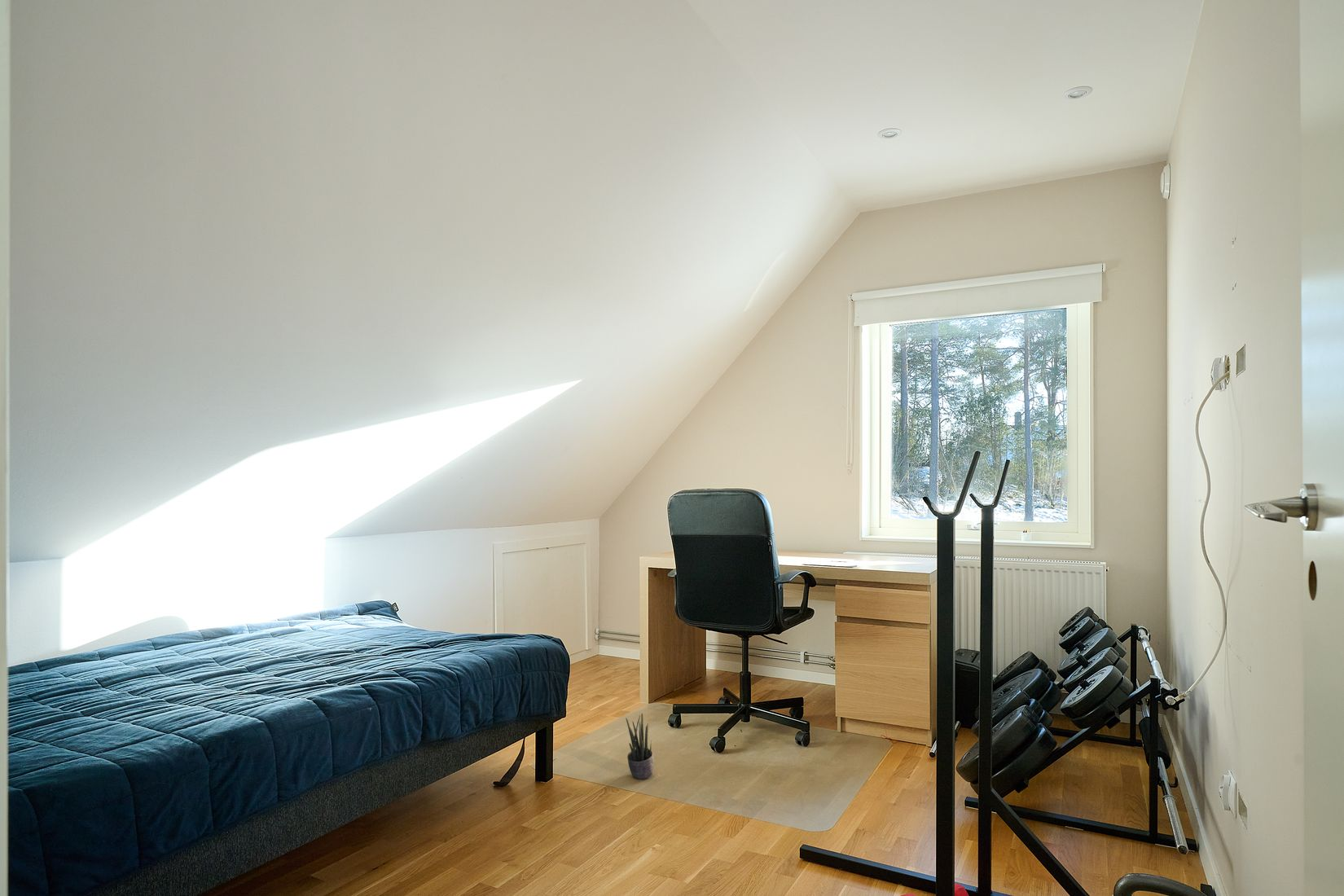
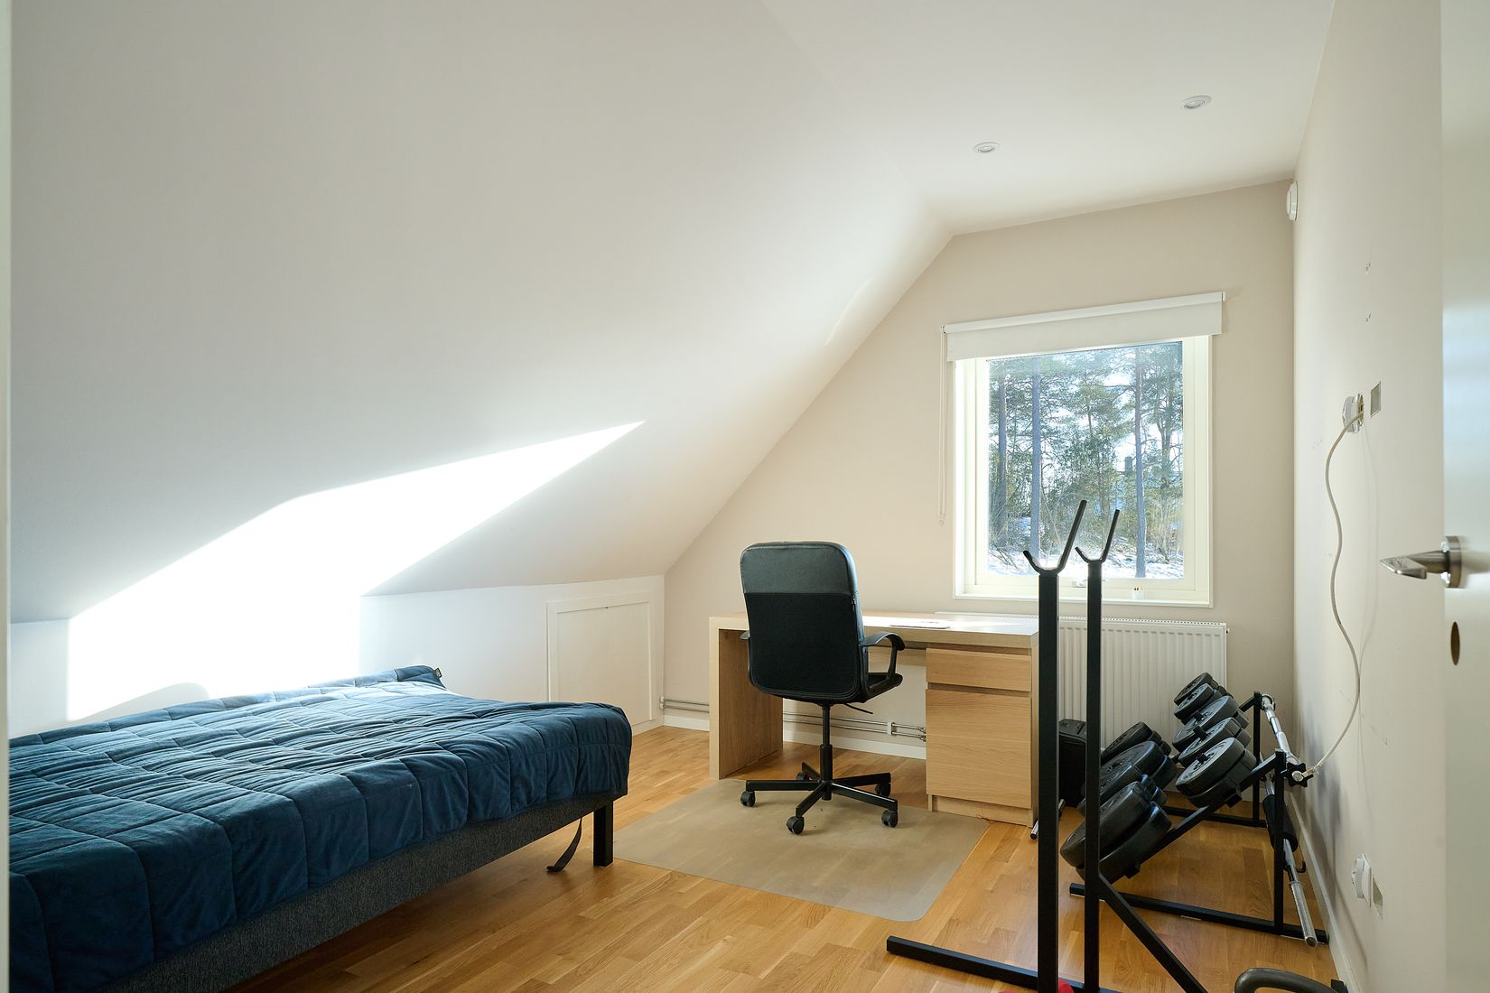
- potted plant [626,713,655,780]
